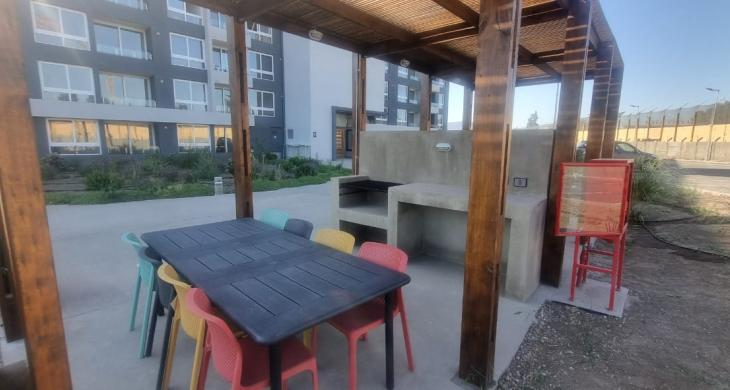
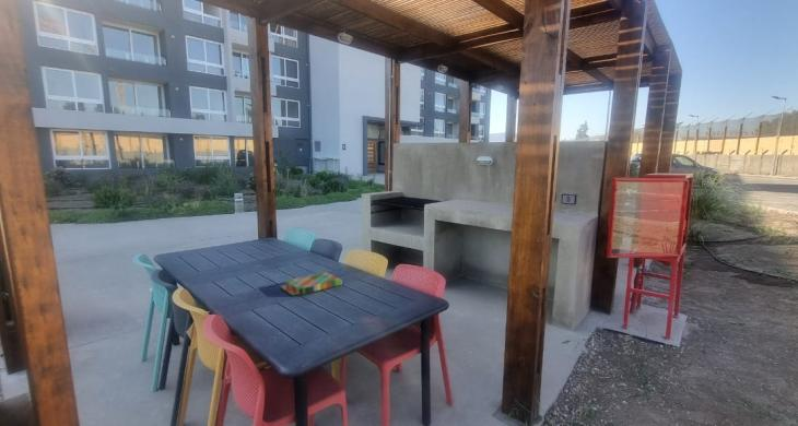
+ board game [279,271,343,297]
